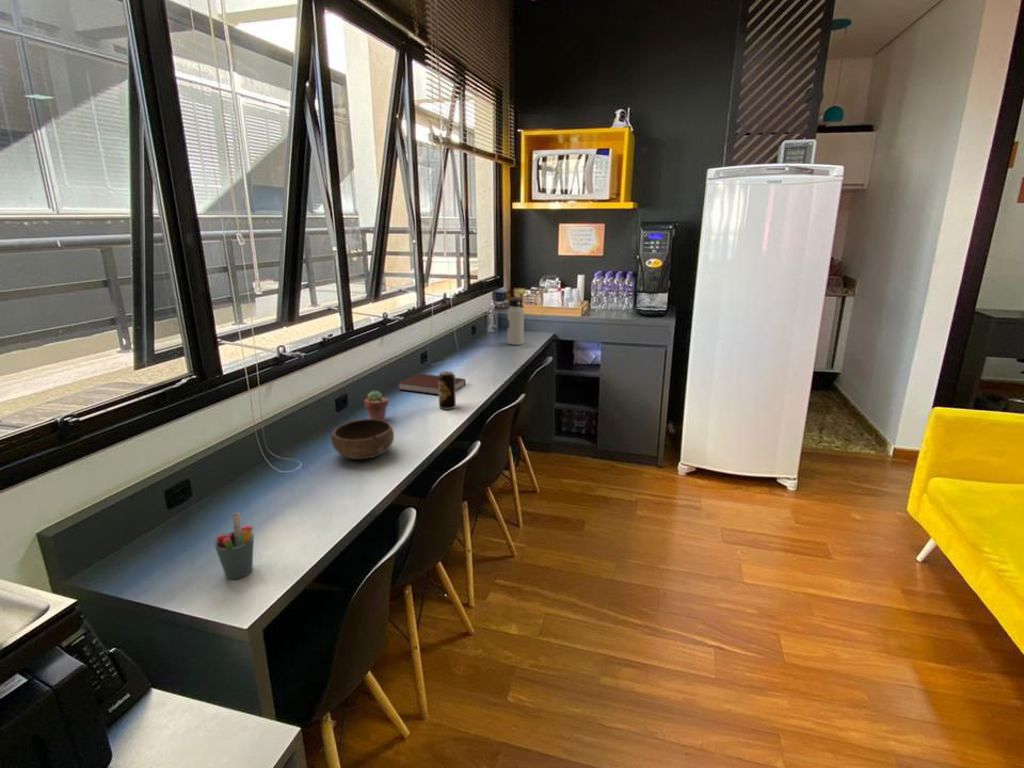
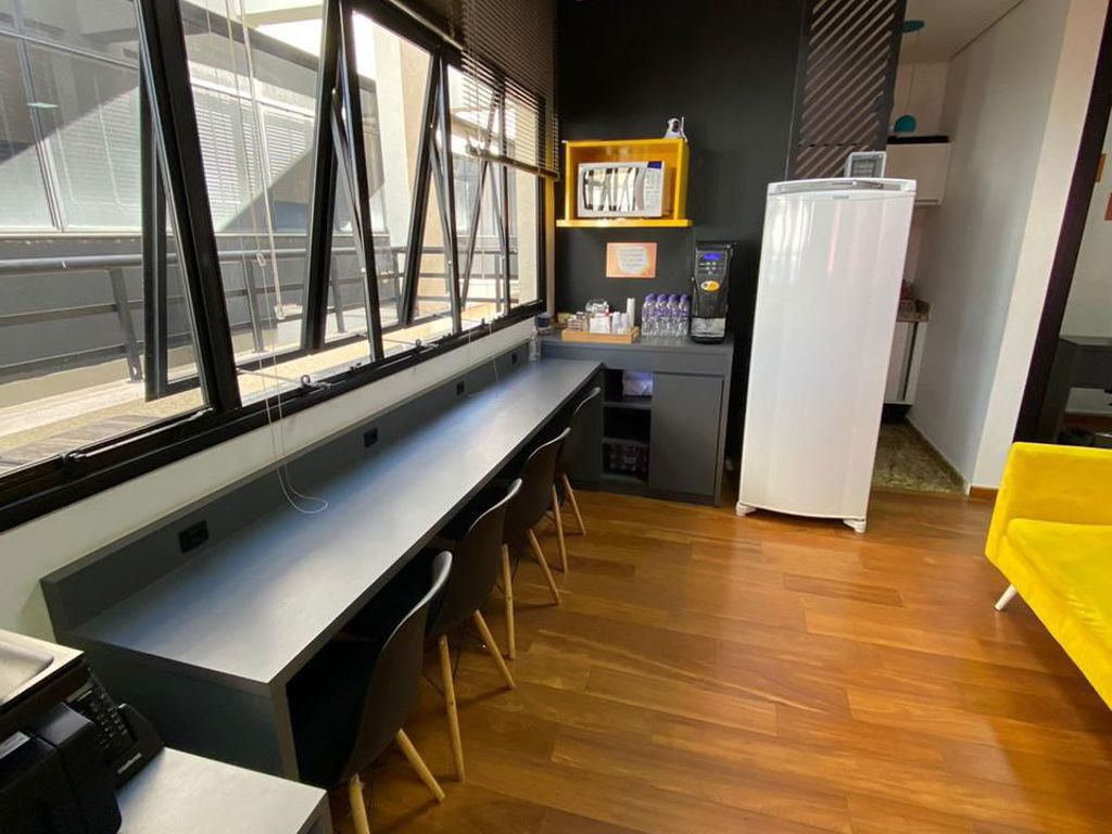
- potted succulent [364,390,389,421]
- pen holder [213,512,255,580]
- notebook [398,373,467,396]
- water bottle [507,298,525,346]
- bowl [330,418,395,460]
- beverage can [438,370,457,410]
